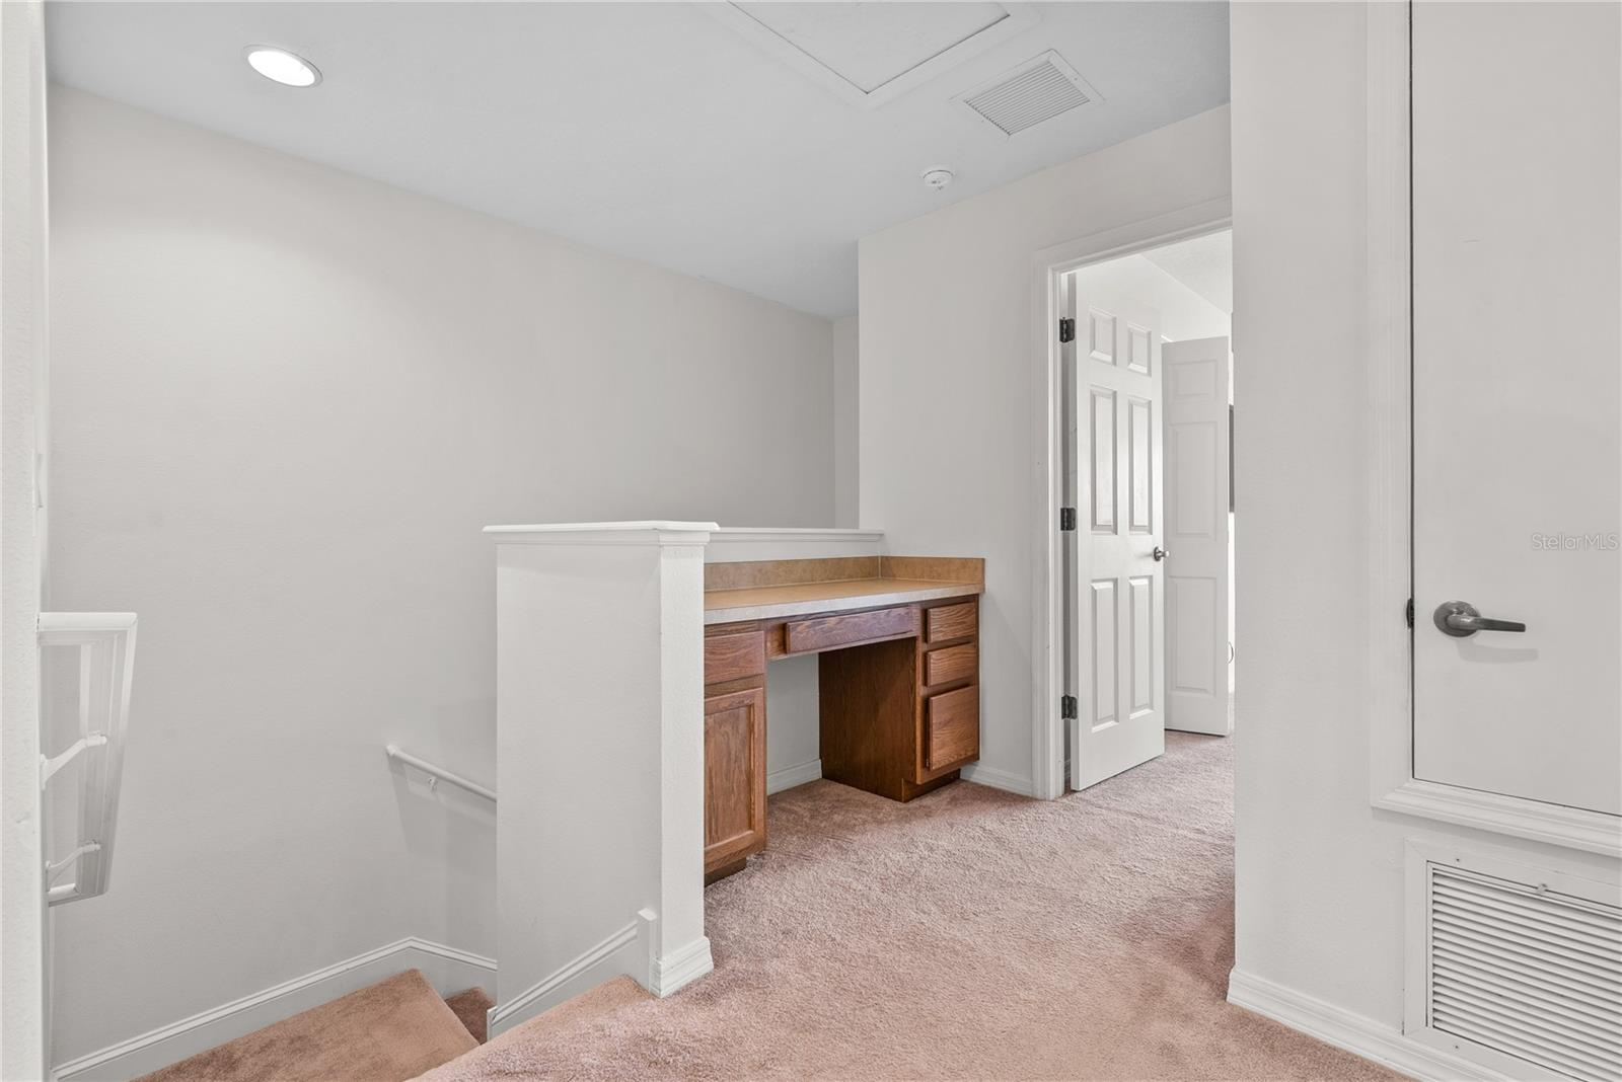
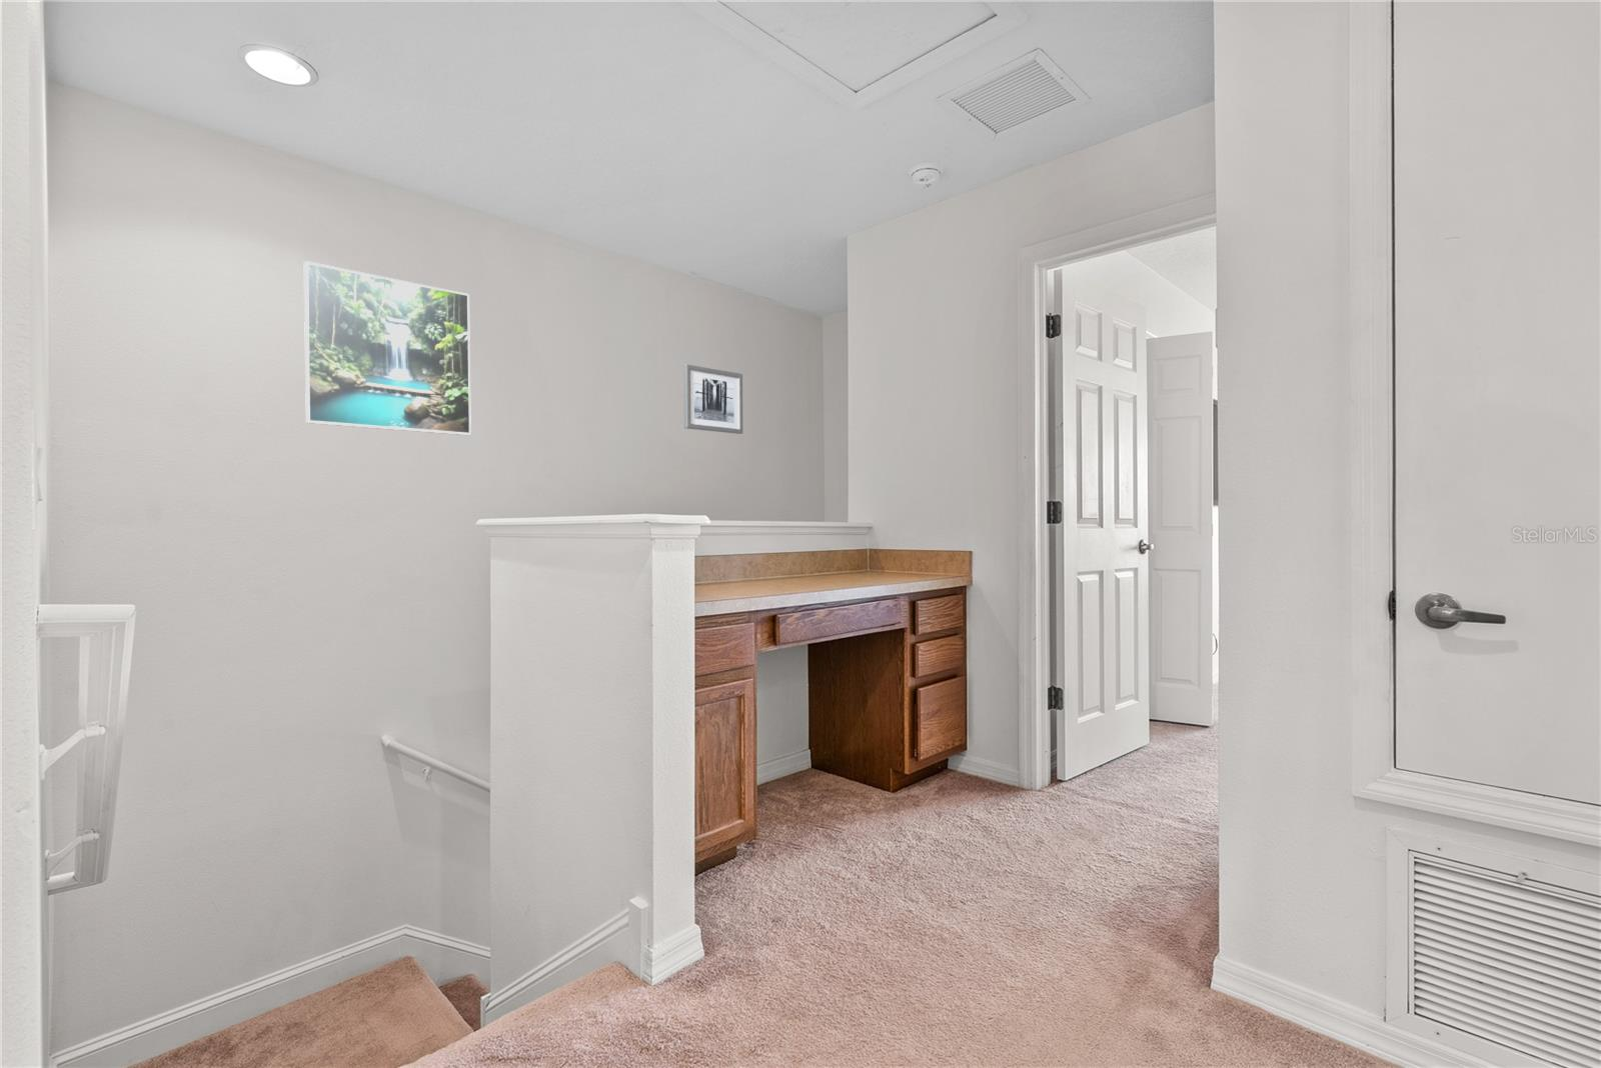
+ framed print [303,260,472,436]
+ wall art [682,364,744,435]
